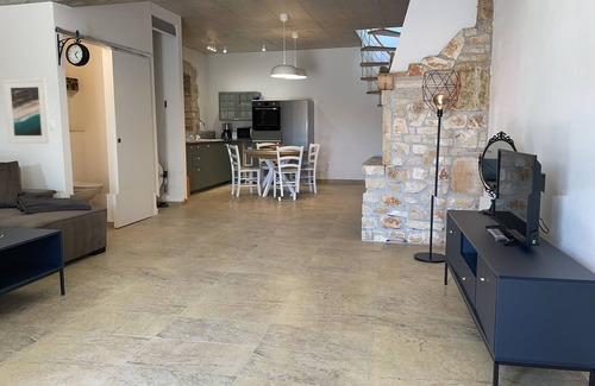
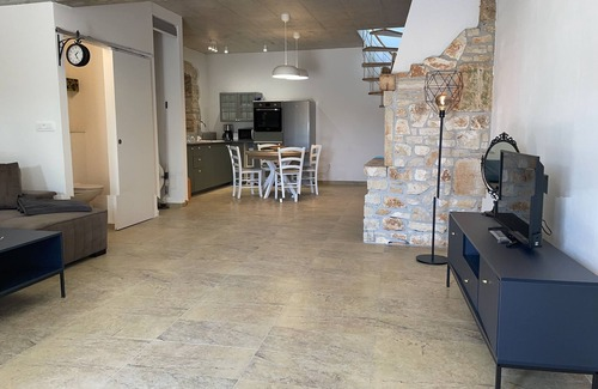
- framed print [2,77,51,145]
